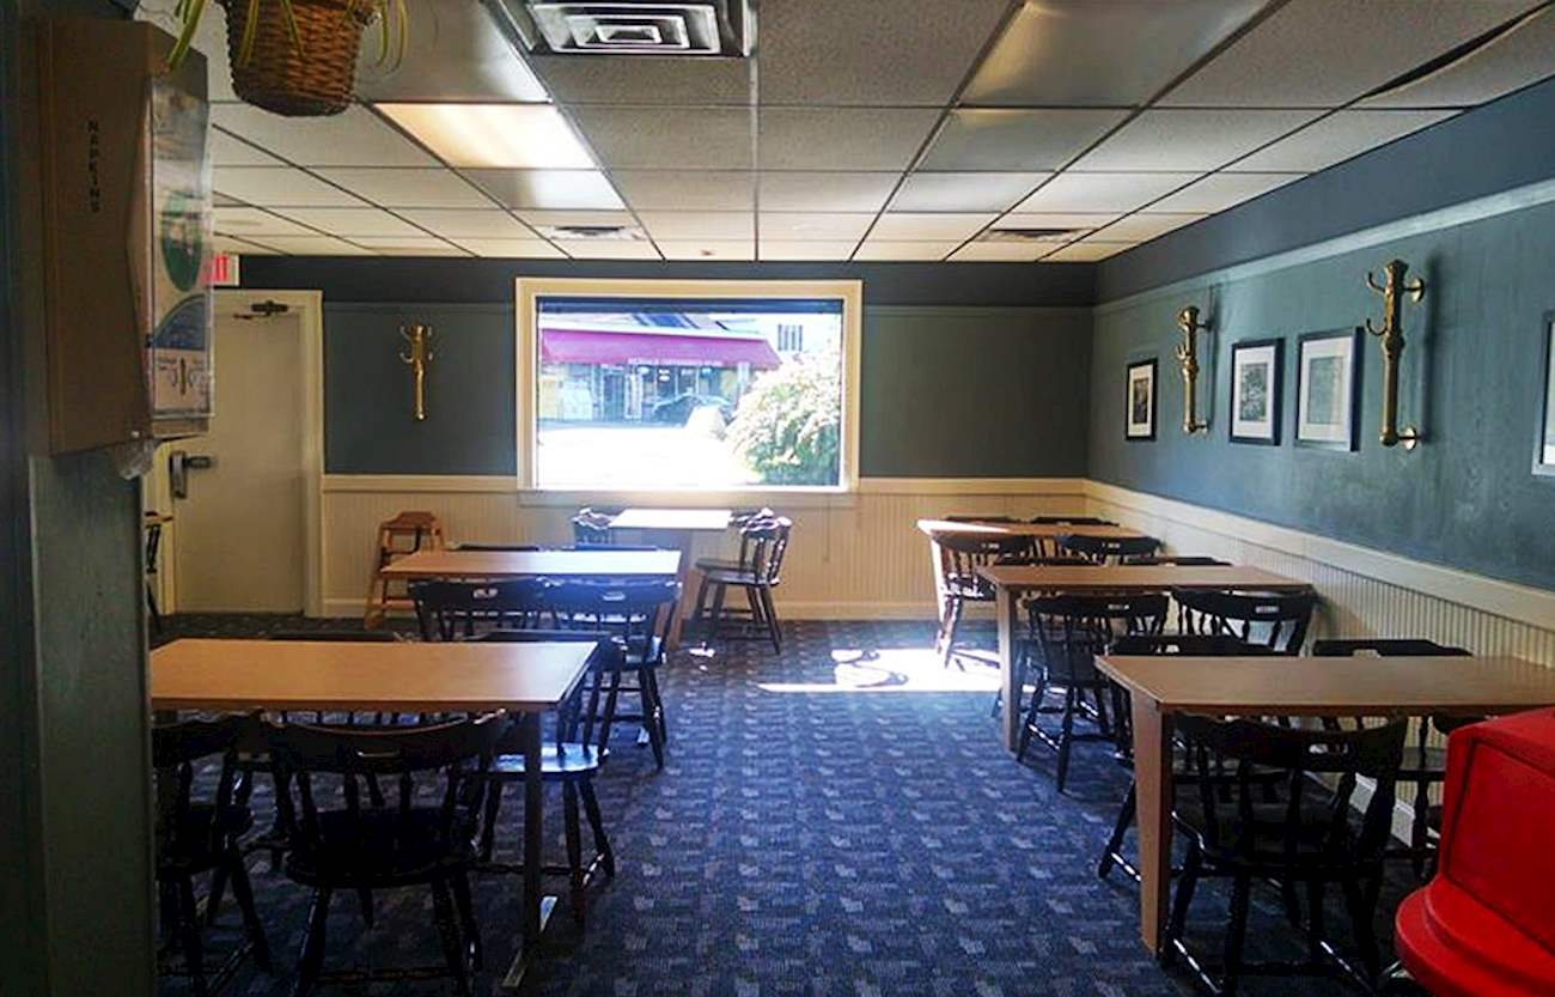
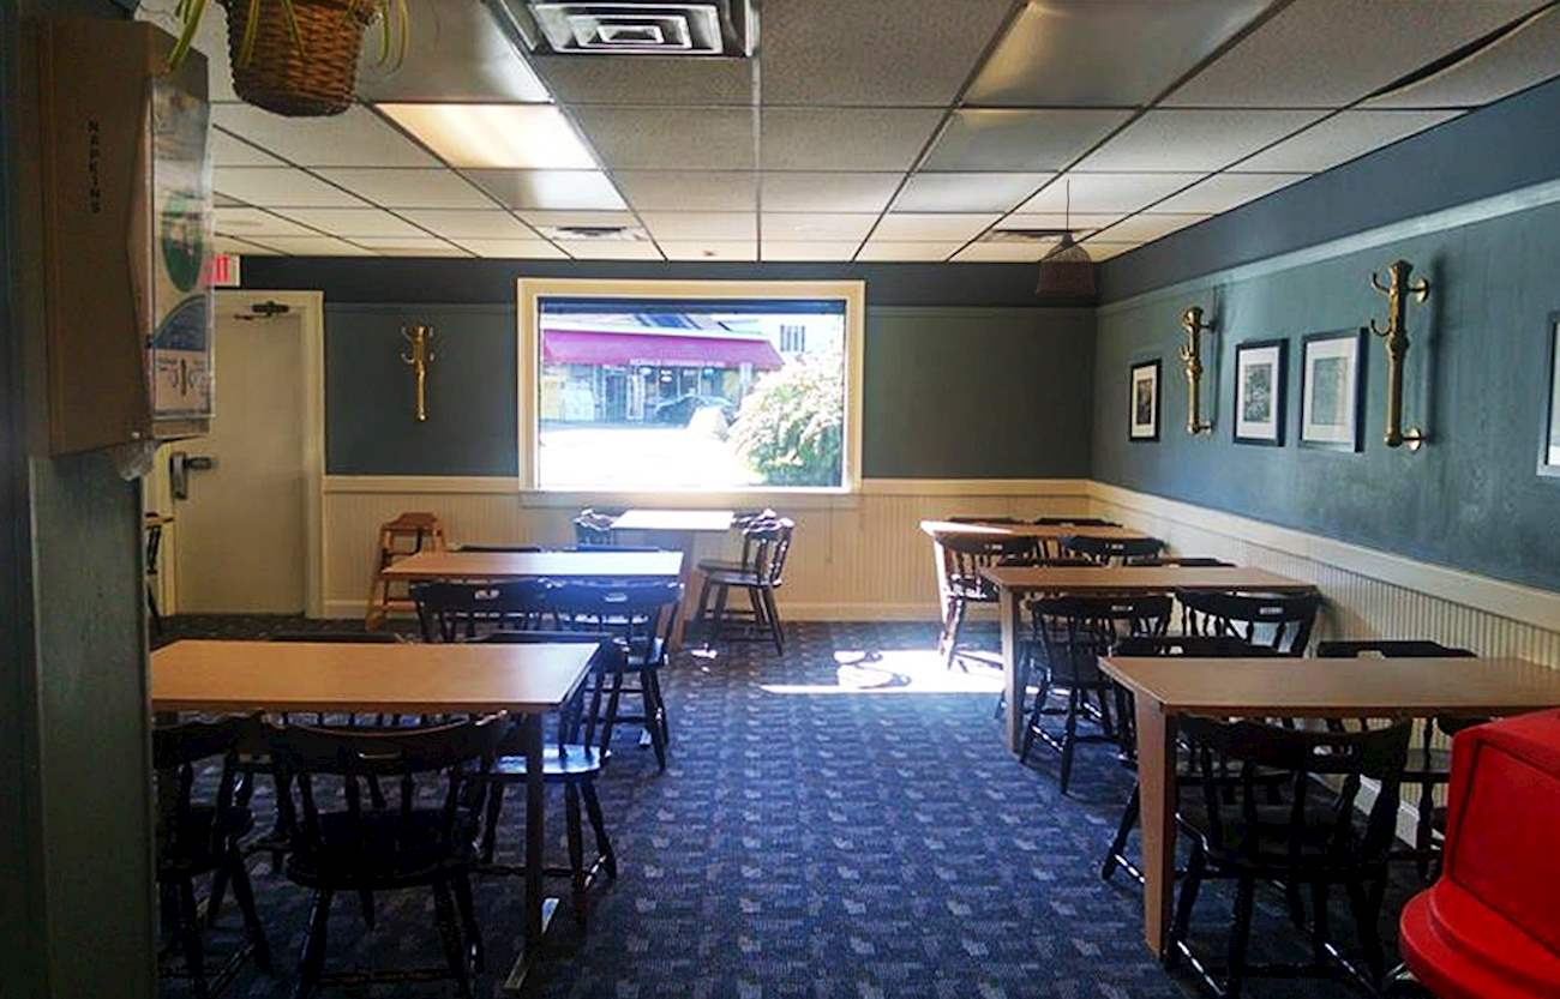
+ pendant lamp [1034,179,1098,297]
